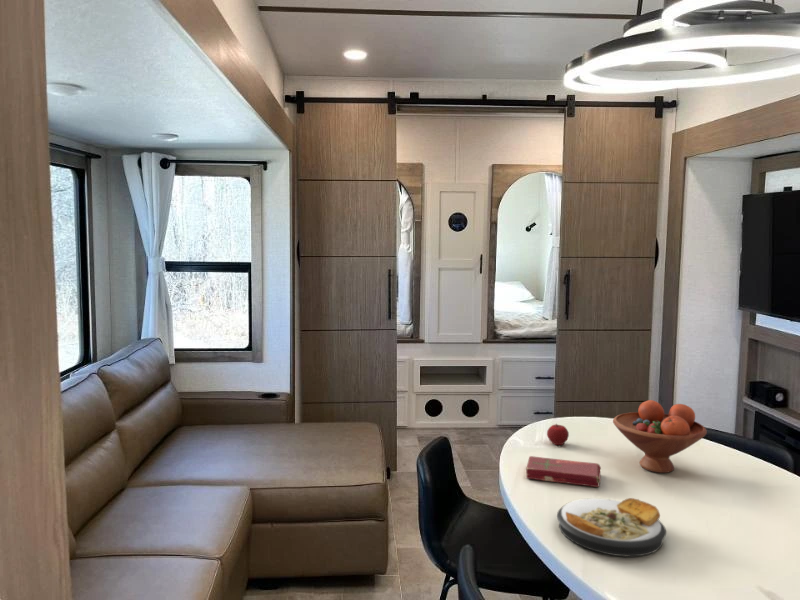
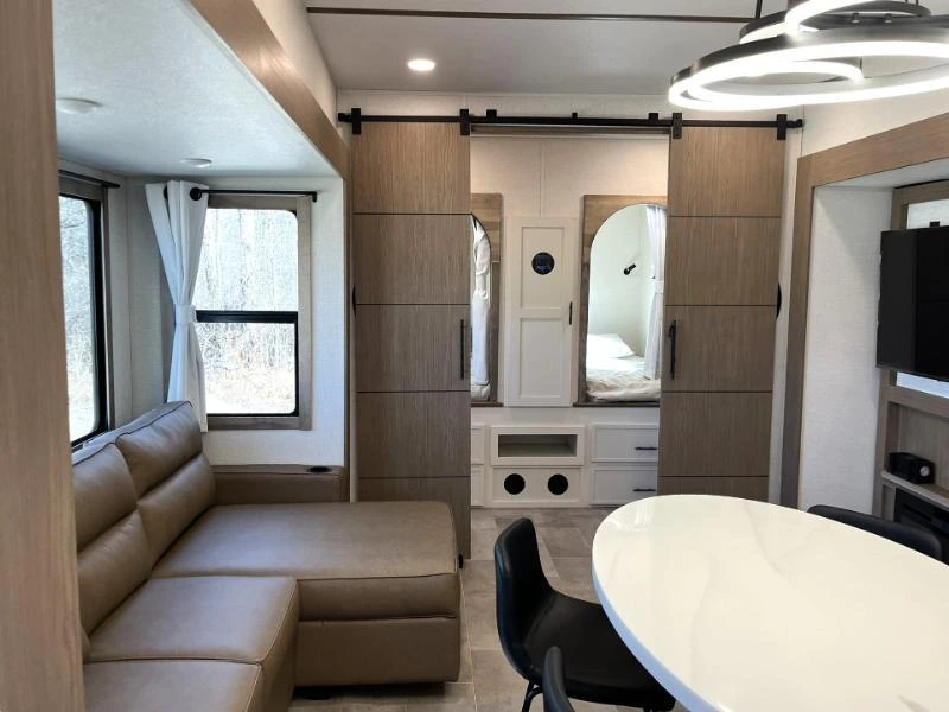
- plate [556,497,667,557]
- fruit bowl [612,399,708,474]
- apple [546,423,570,446]
- book [525,455,602,488]
